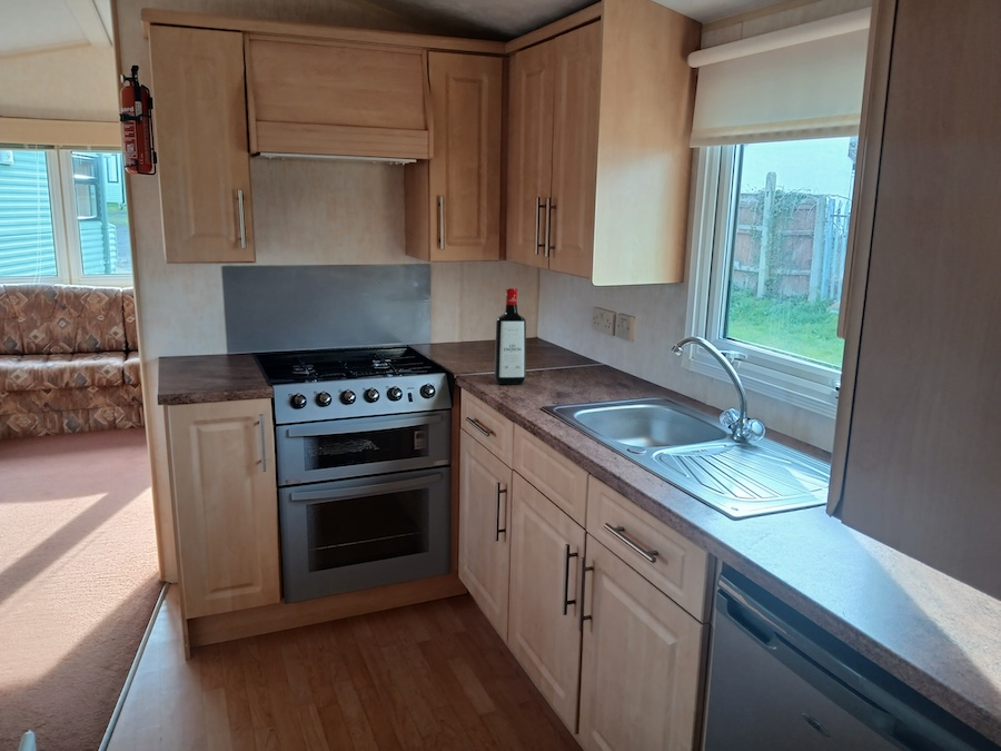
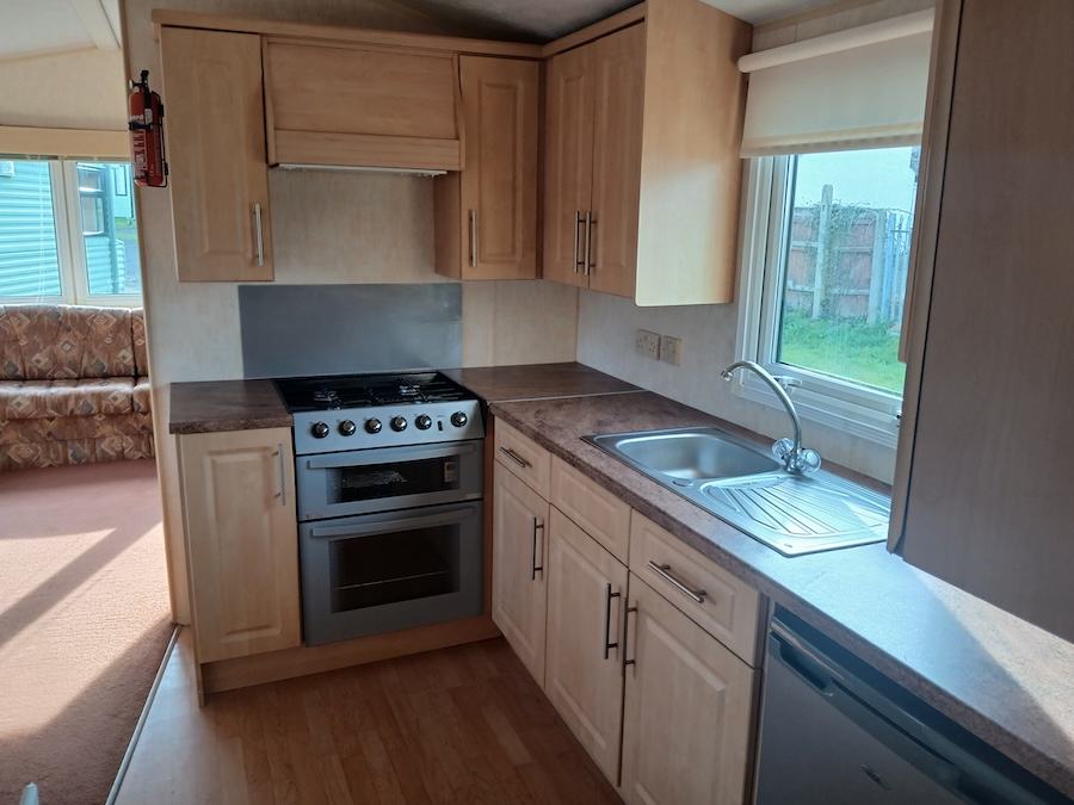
- liquor bottle [494,287,527,385]
